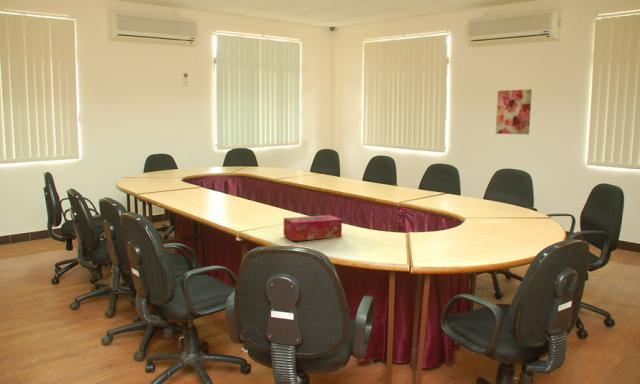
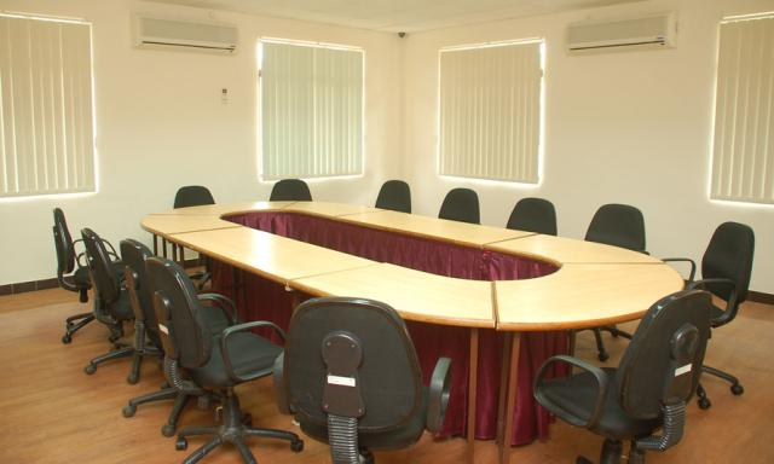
- tissue box [283,214,343,242]
- wall art [495,88,533,135]
